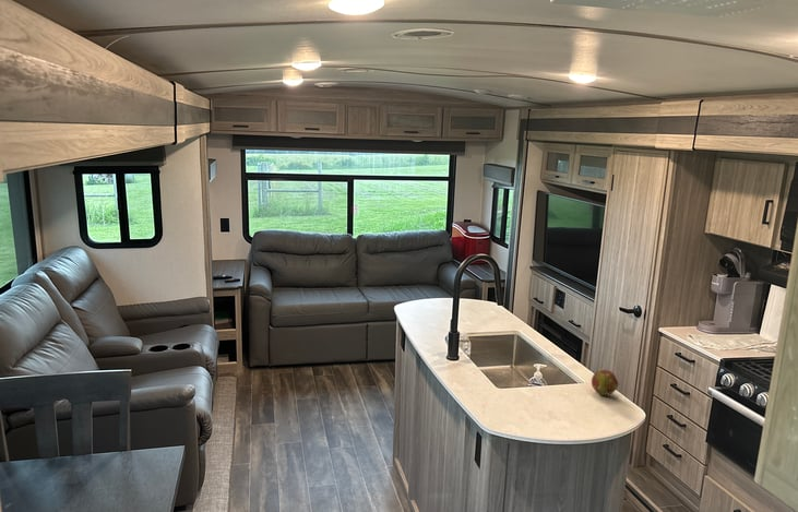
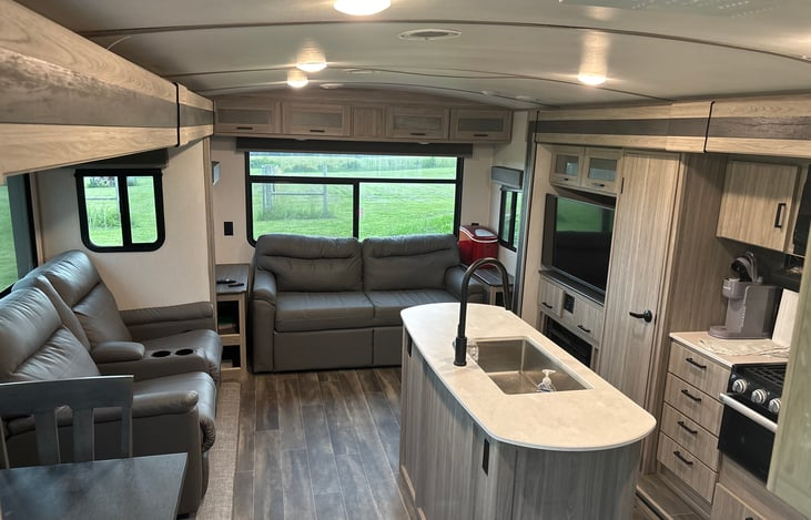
- fruit [591,369,620,396]
